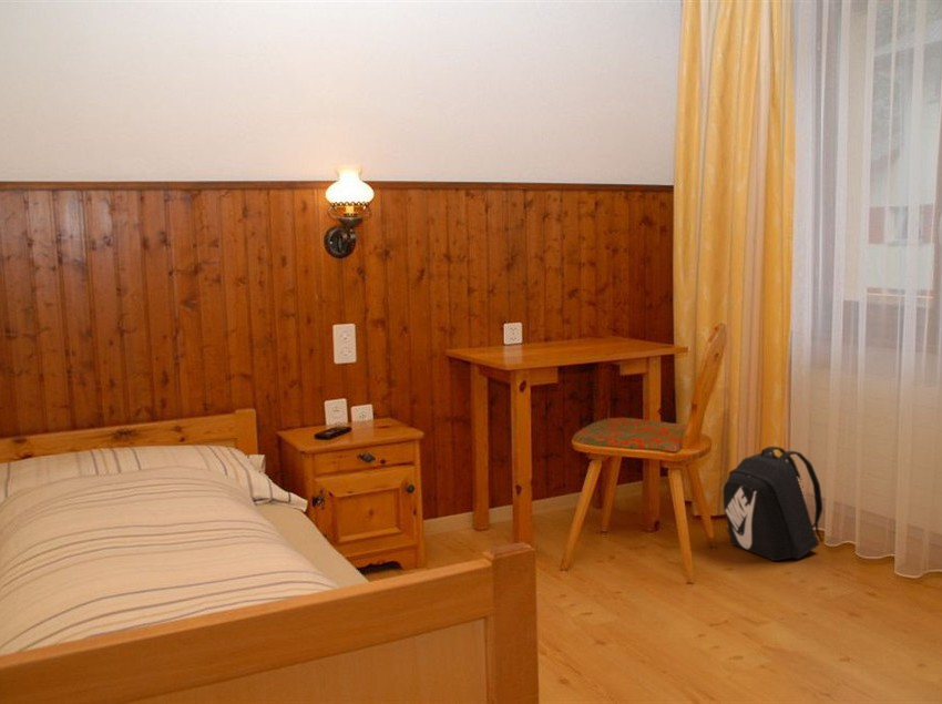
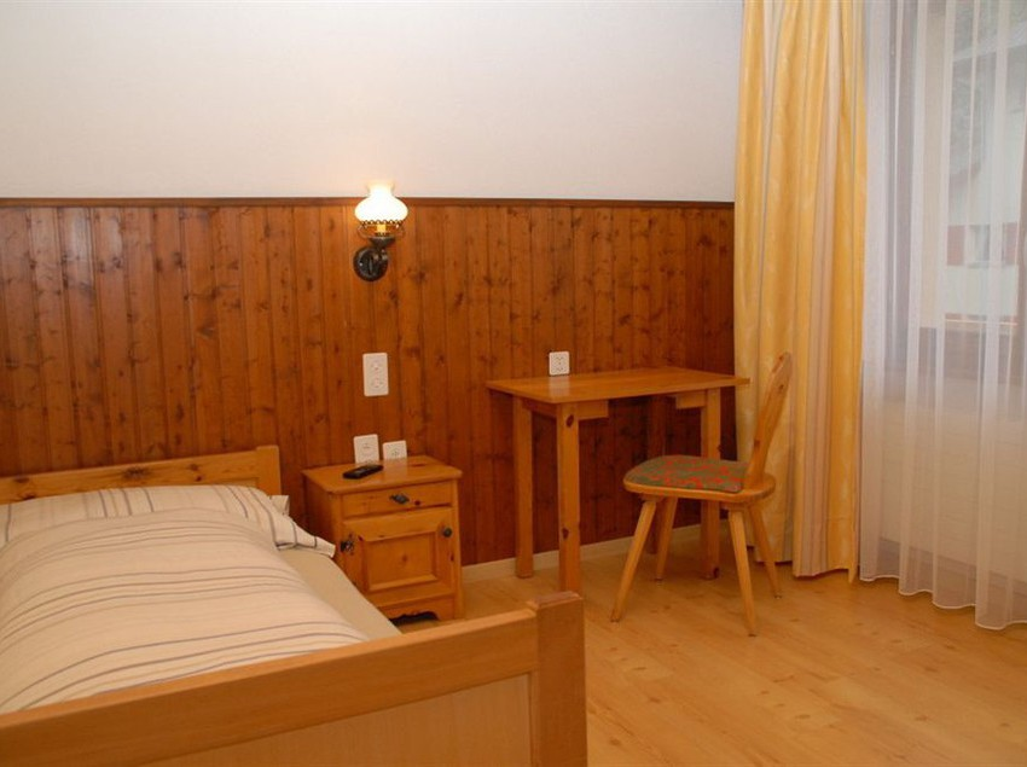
- backpack [723,446,825,562]
